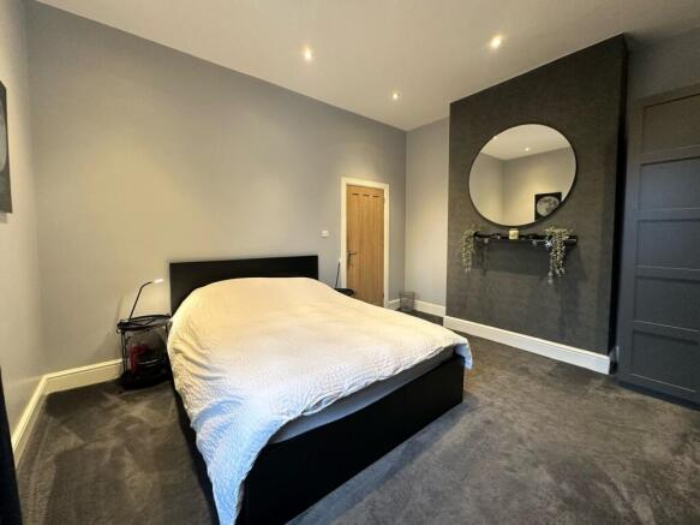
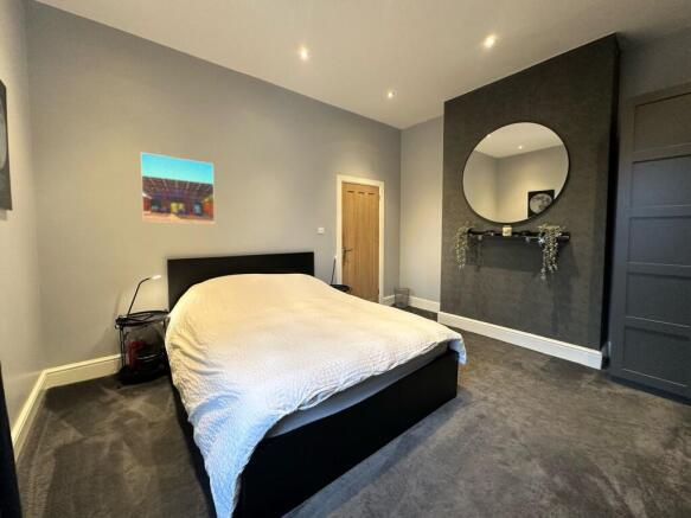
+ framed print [139,152,216,225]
